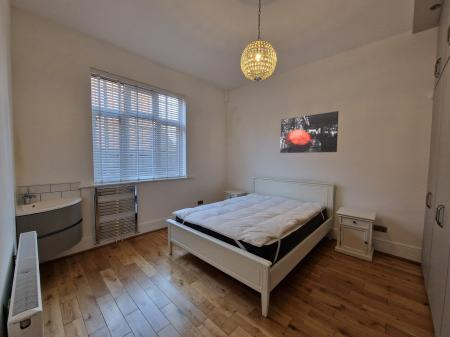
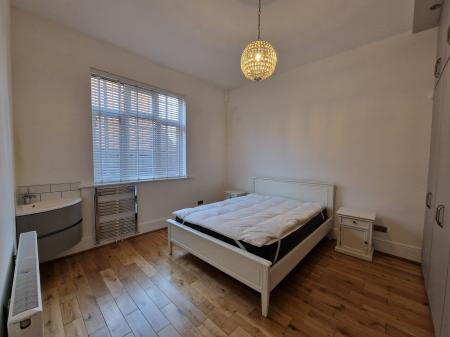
- wall art [279,110,339,154]
